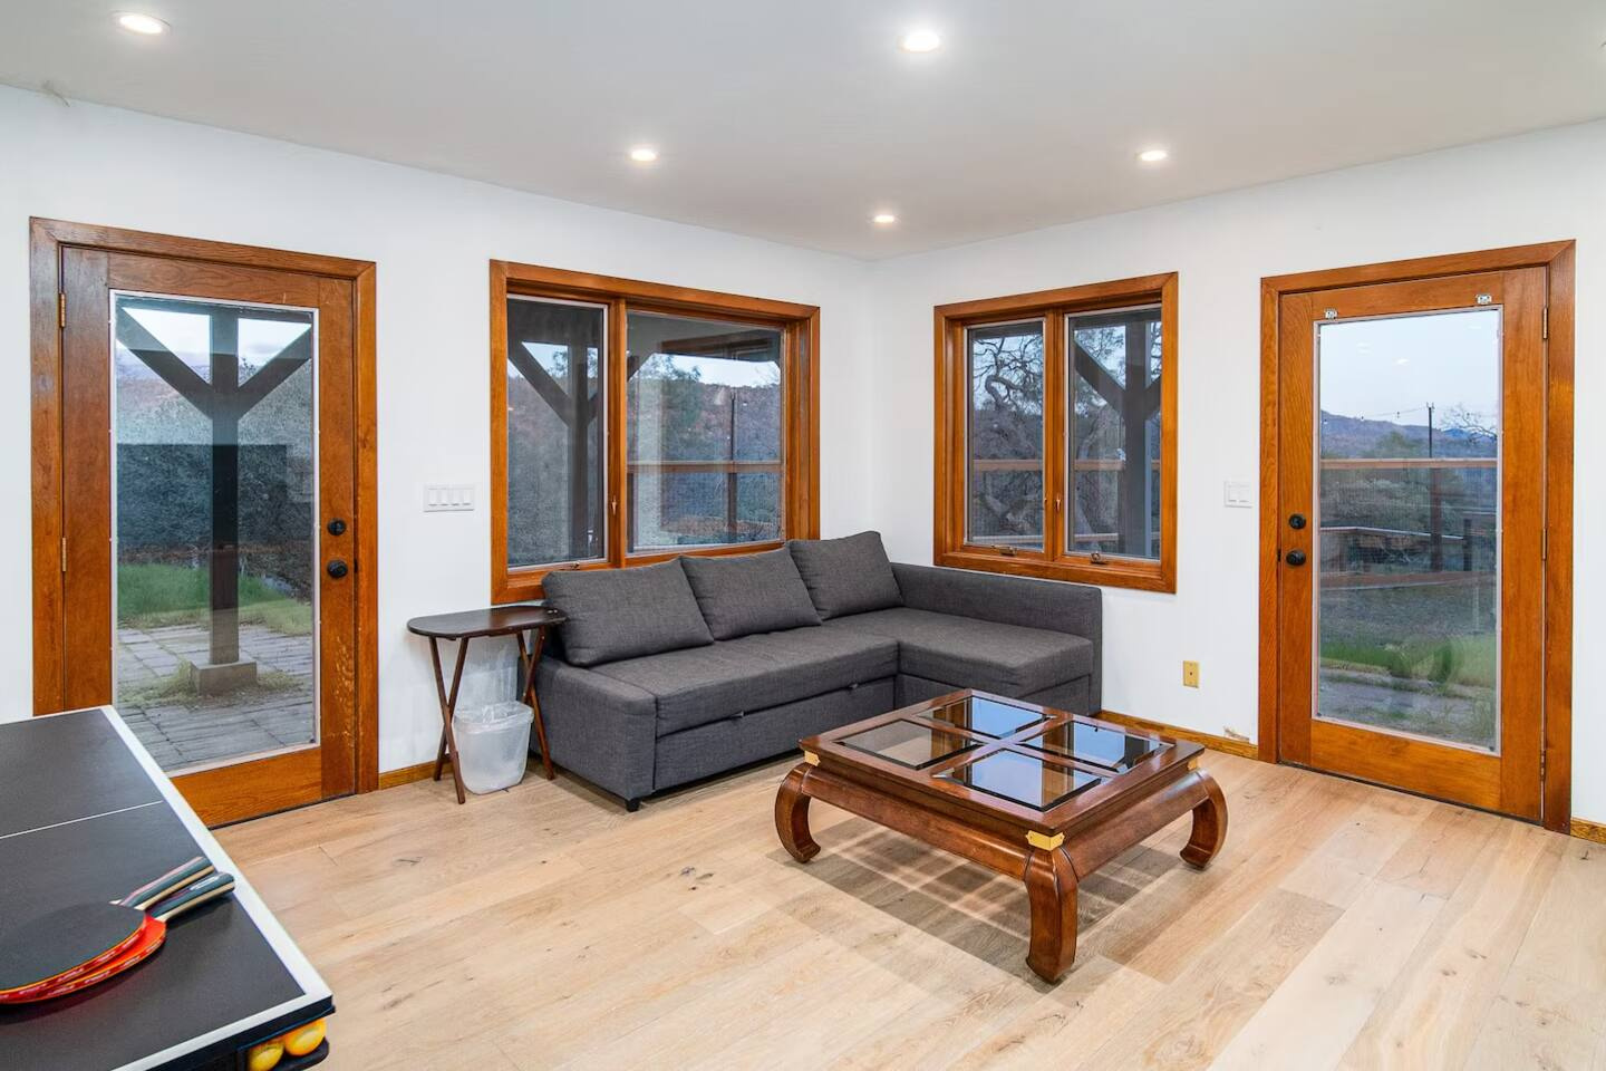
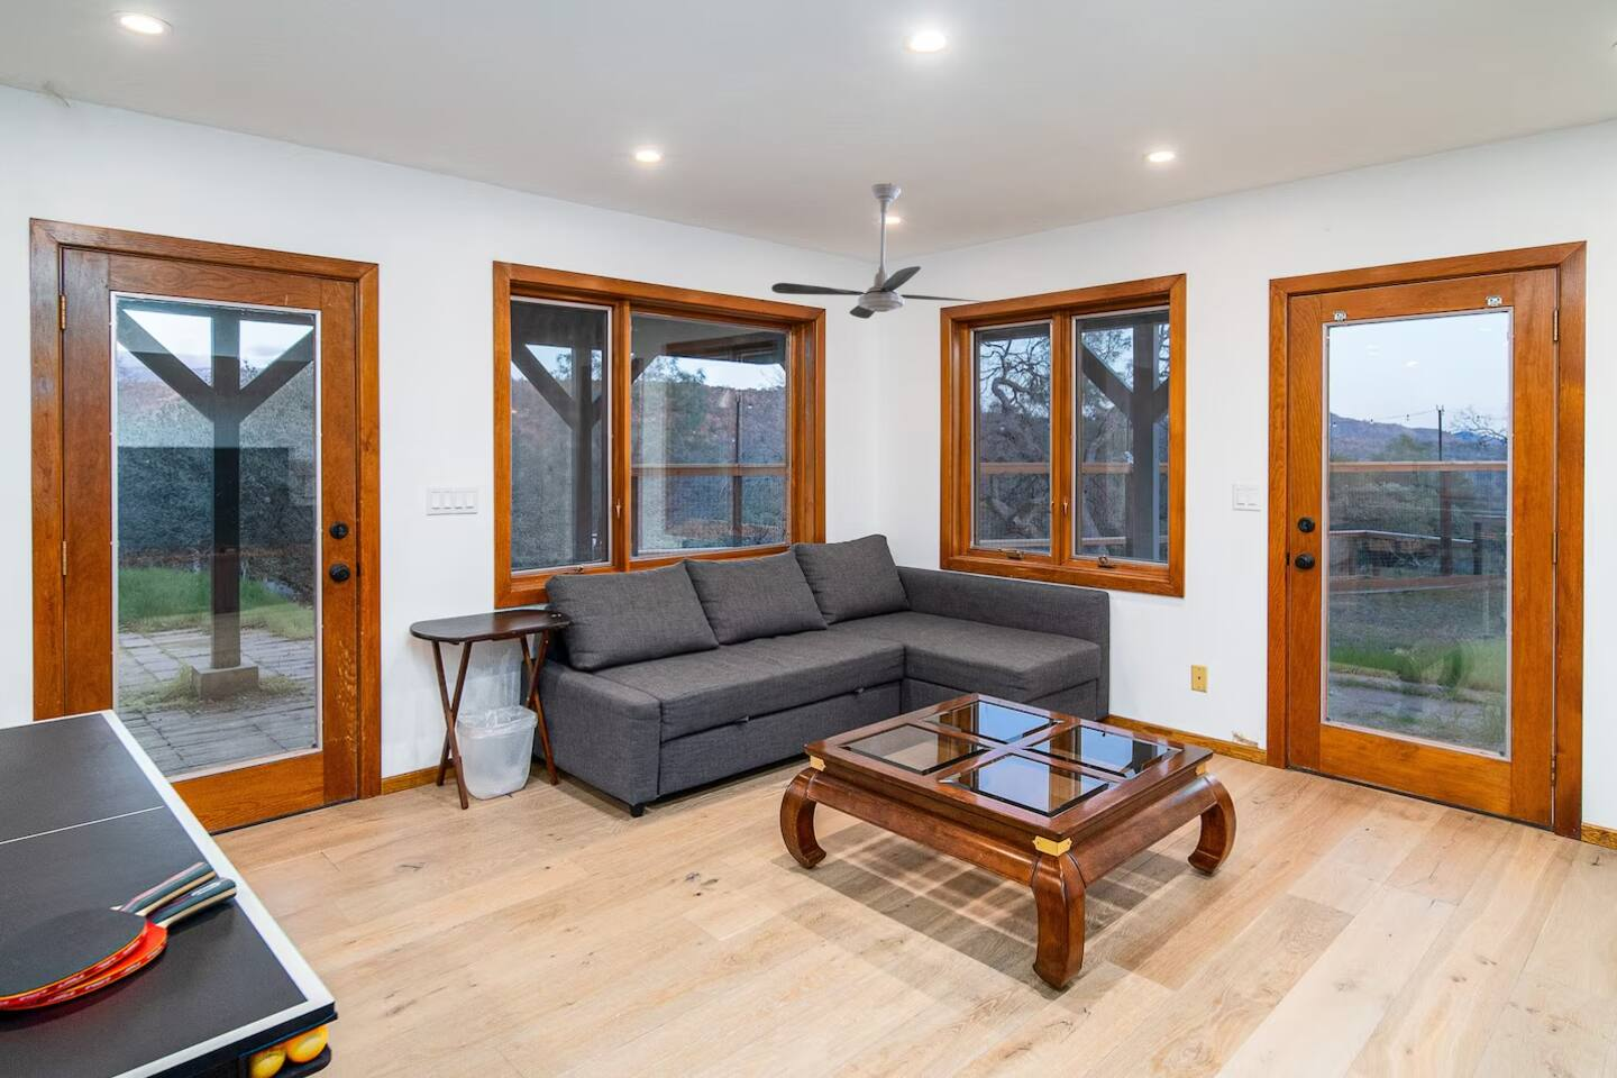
+ ceiling fan [770,182,988,320]
